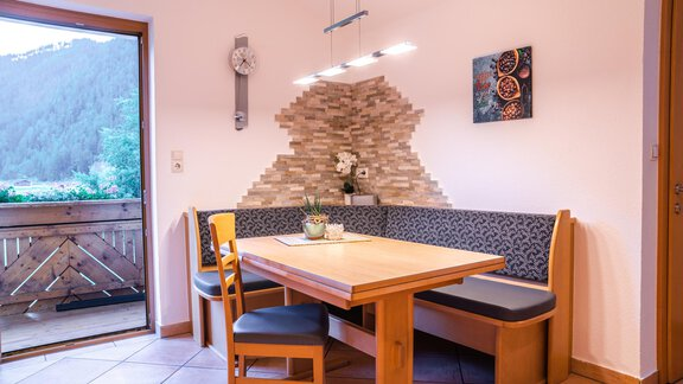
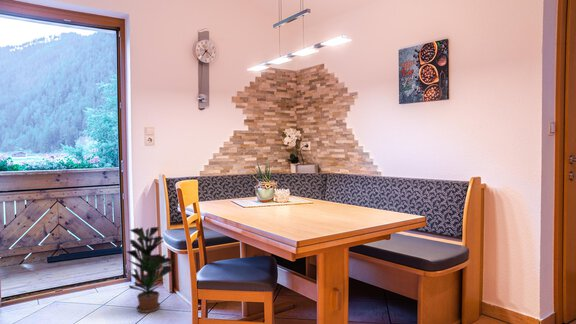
+ potted plant [124,226,175,314]
